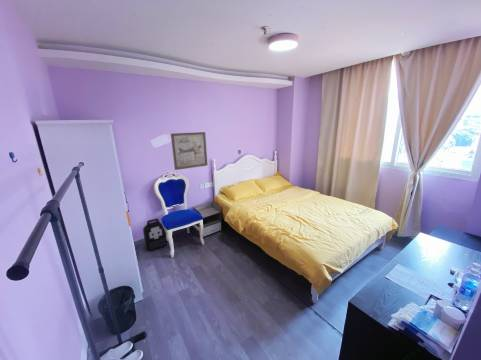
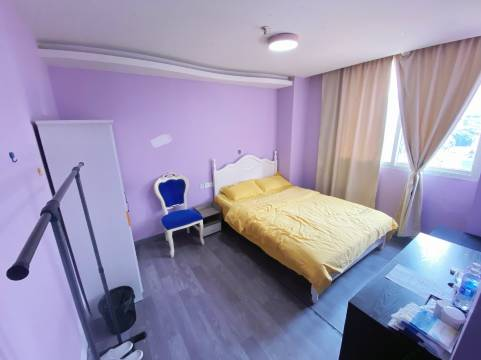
- backpack [142,217,168,252]
- wall art [170,131,208,171]
